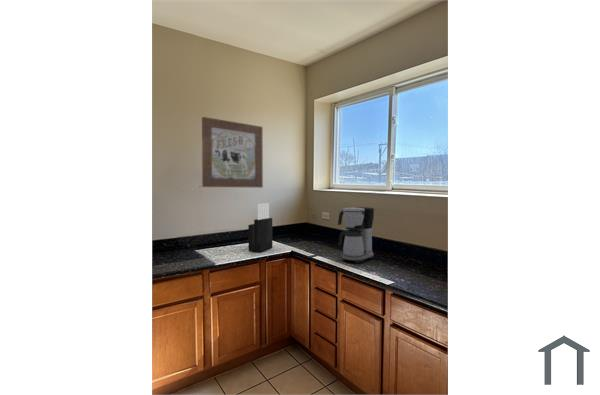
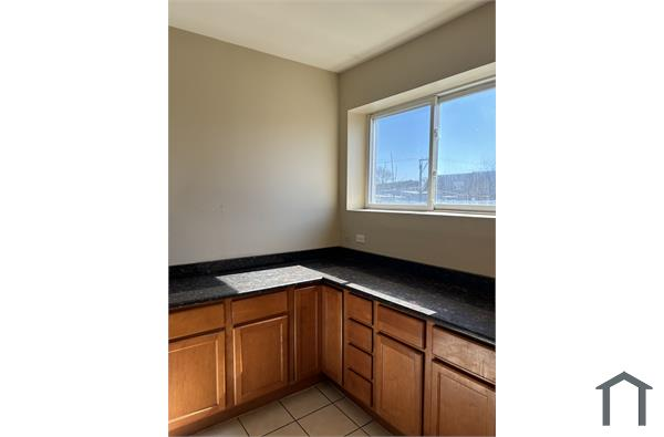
- wall art [201,116,264,189]
- coffee maker [337,206,375,264]
- knife block [247,202,273,253]
